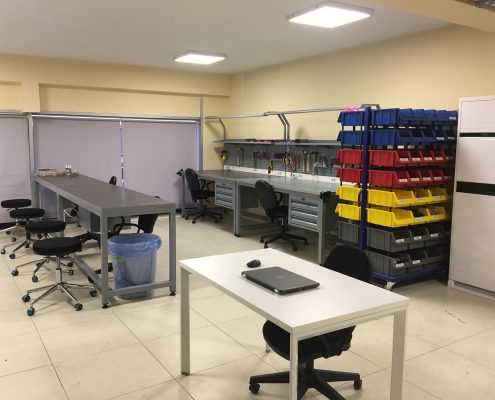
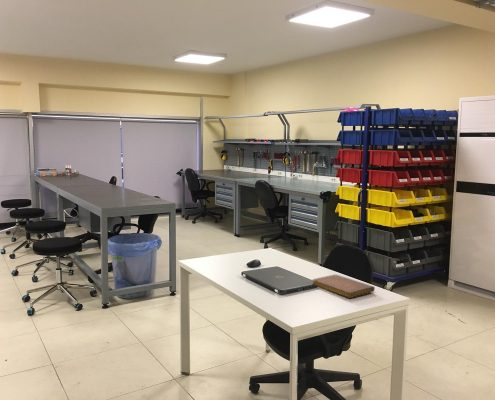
+ notebook [312,274,376,299]
